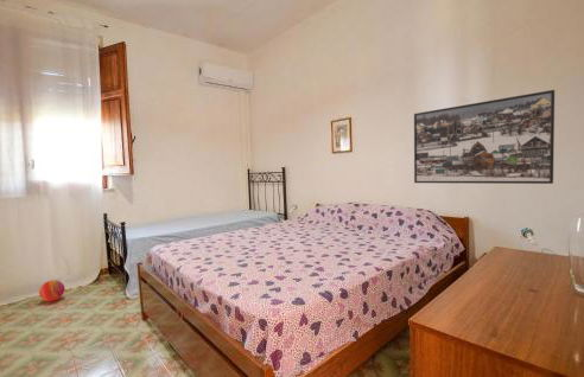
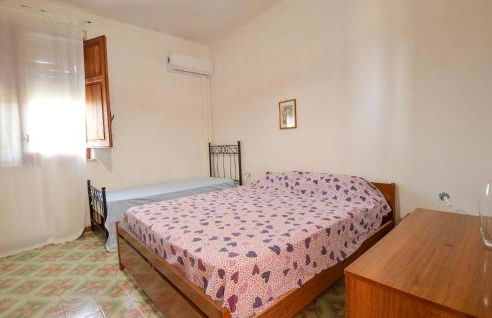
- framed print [413,89,556,185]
- ball [38,279,65,302]
